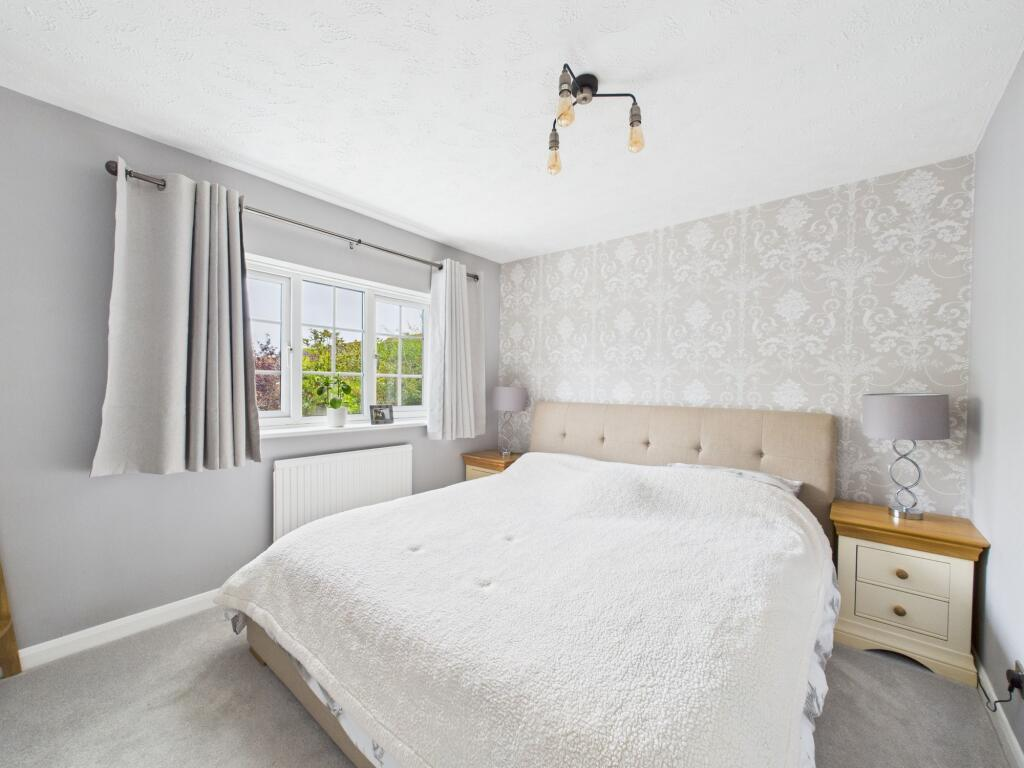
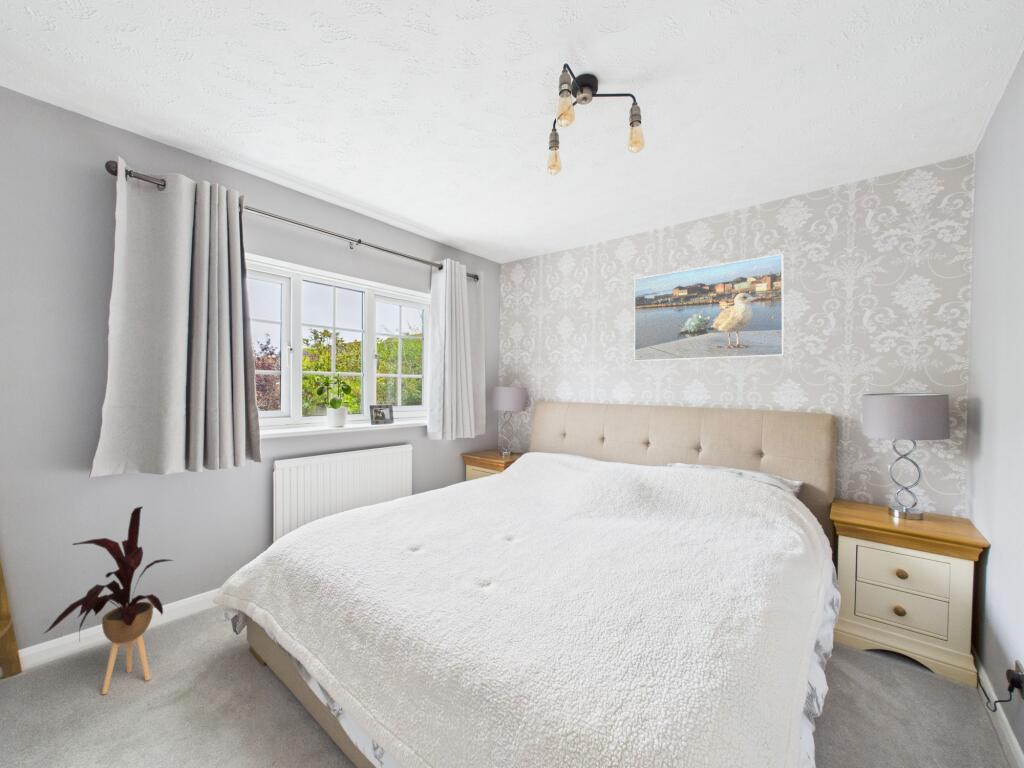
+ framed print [633,253,785,362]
+ house plant [42,505,175,695]
